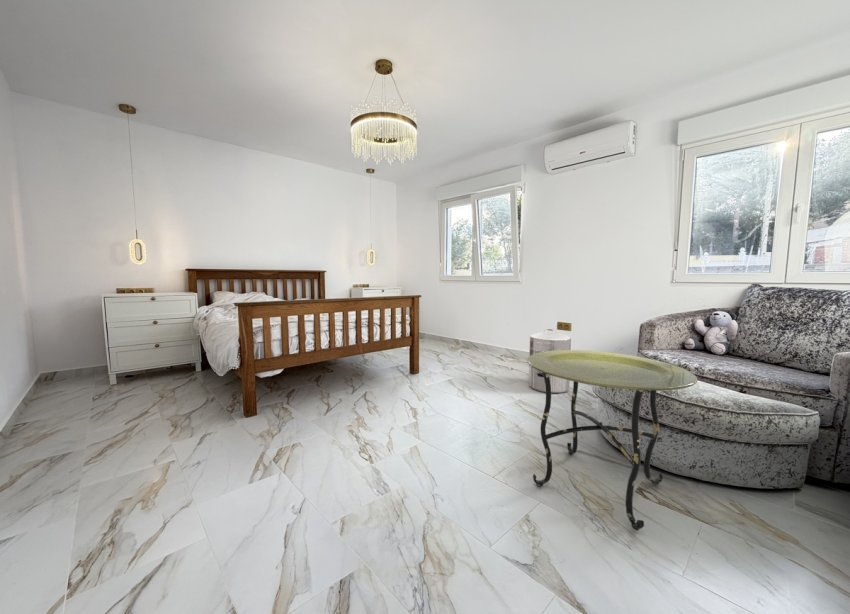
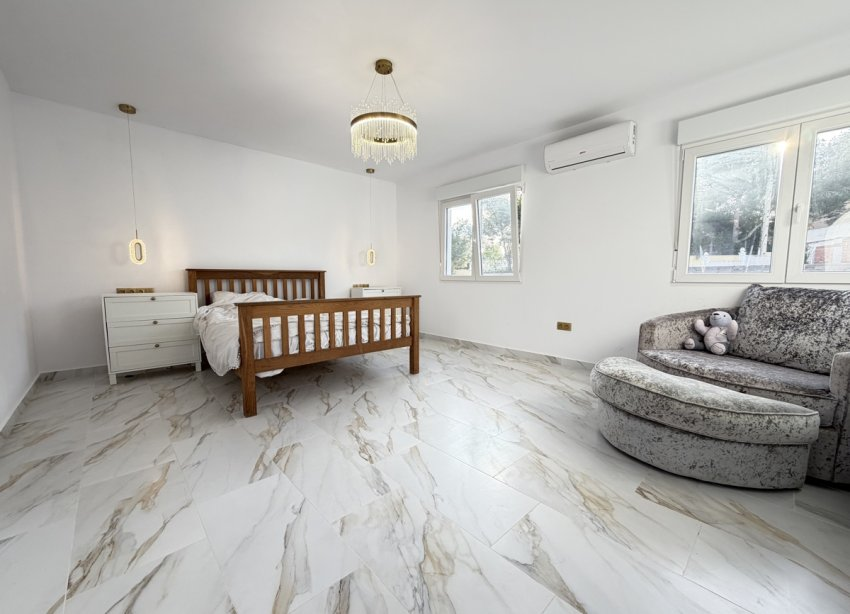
- side table [526,349,698,532]
- waste bin [528,328,572,394]
